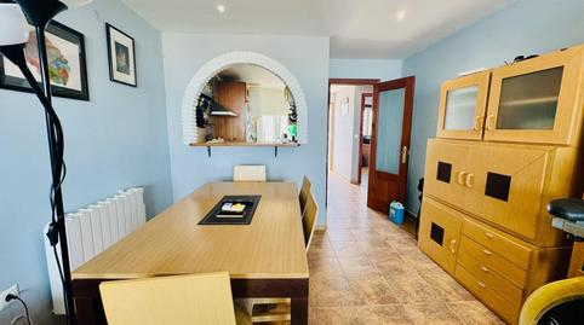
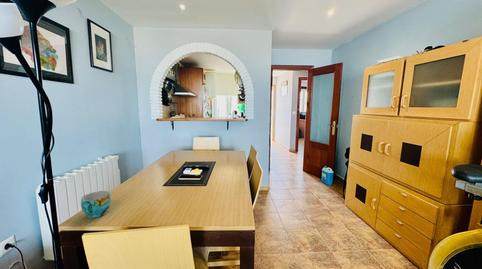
+ cup [80,190,112,219]
